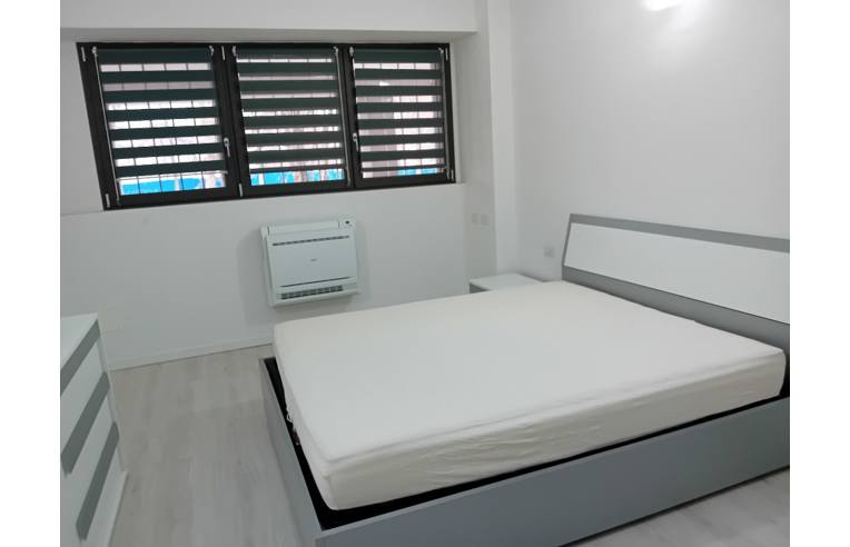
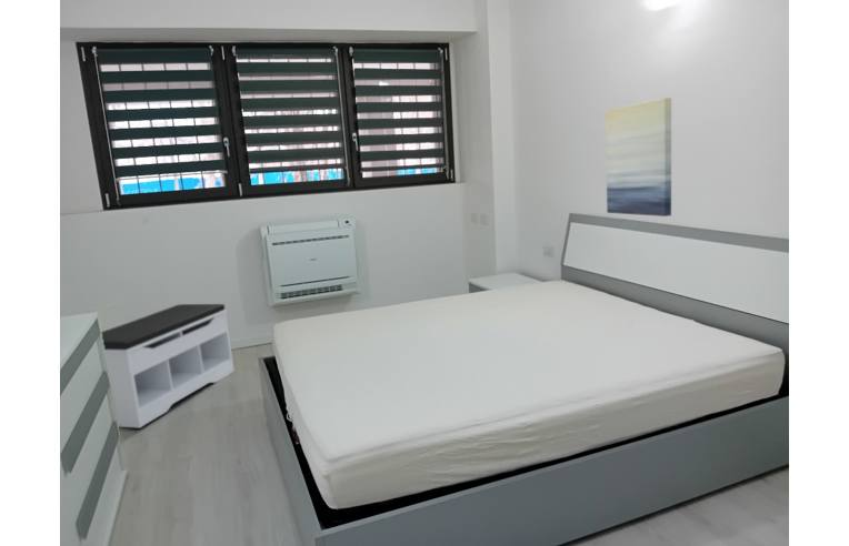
+ wall art [605,97,672,218]
+ bench [100,303,236,429]
